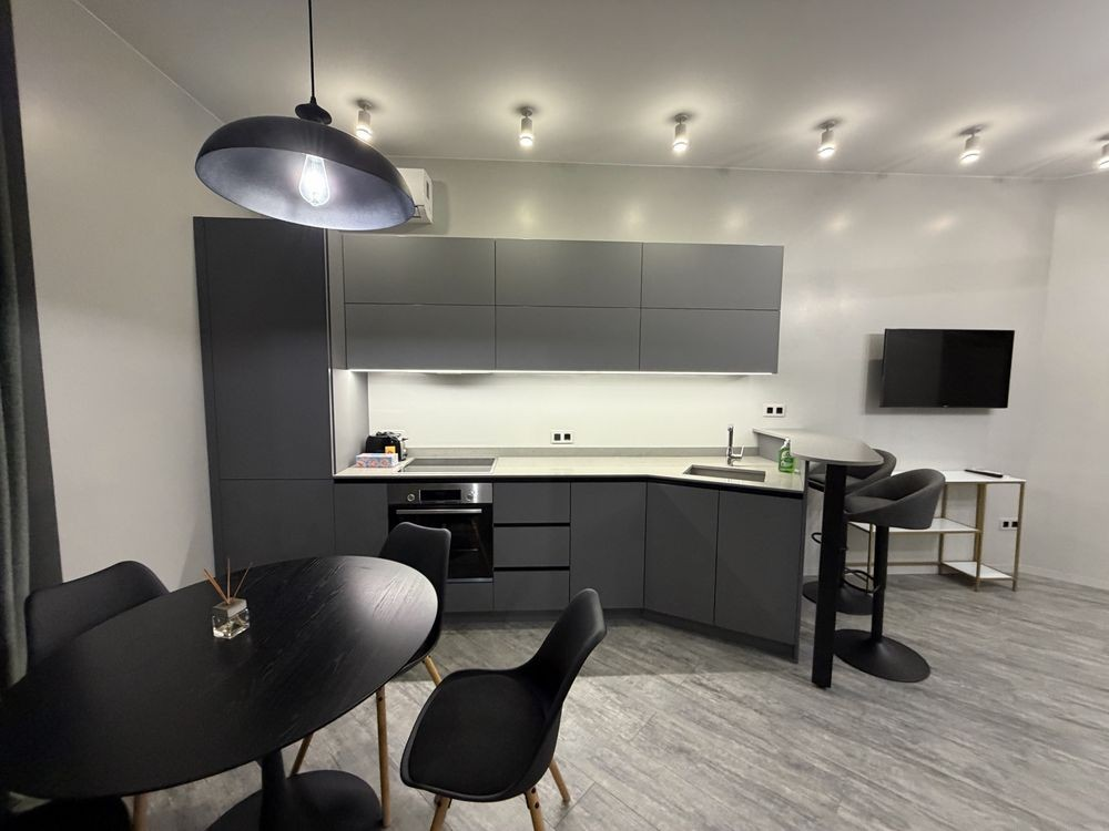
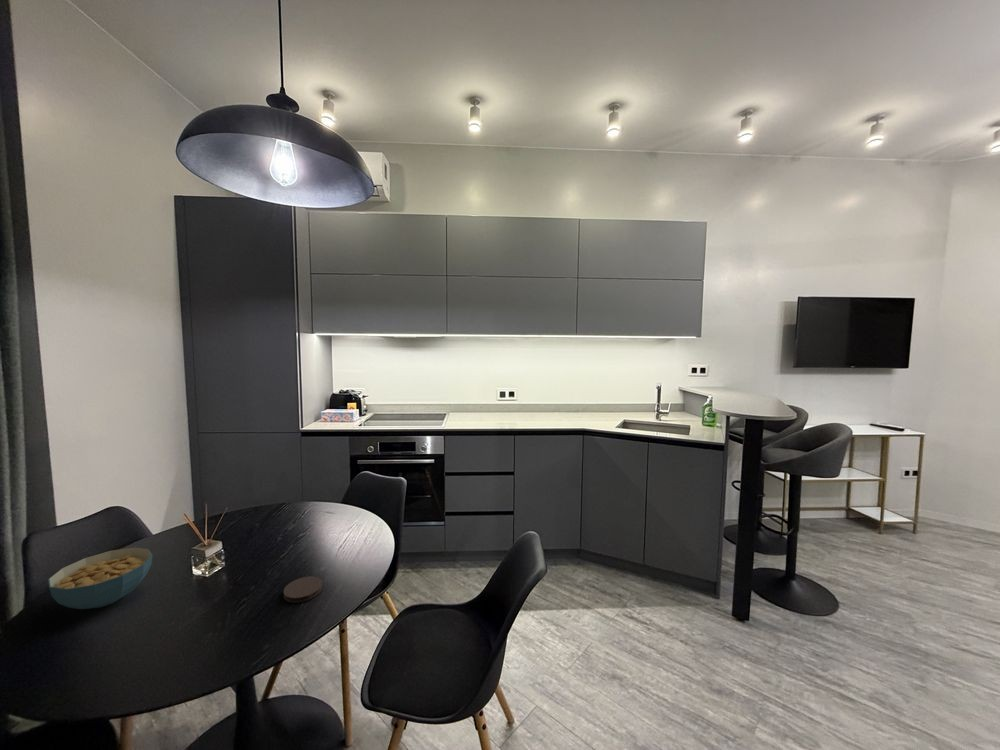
+ coaster [282,575,324,604]
+ cereal bowl [47,547,153,610]
